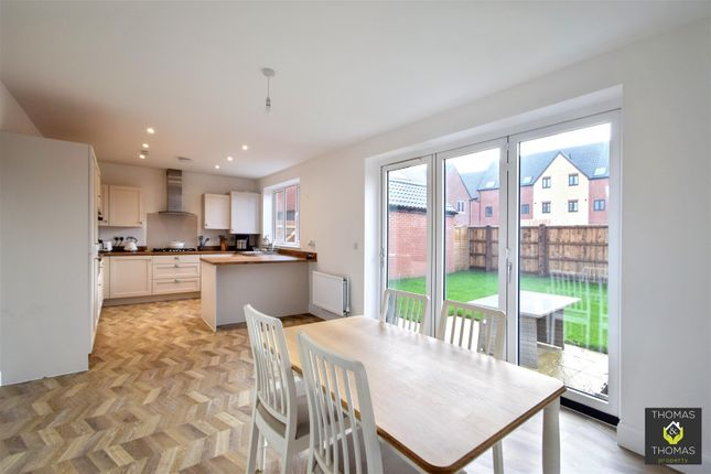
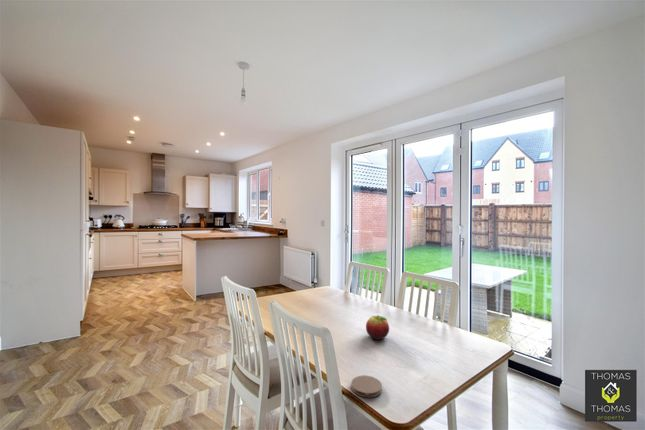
+ coaster [350,375,383,398]
+ fruit [365,314,390,340]
